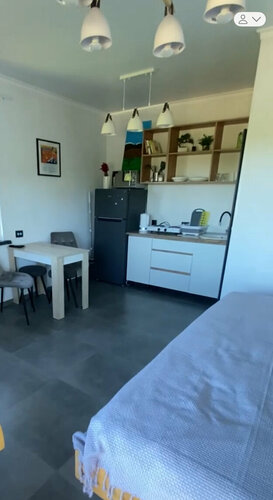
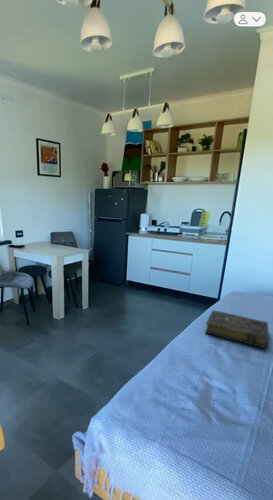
+ book [204,309,270,350]
